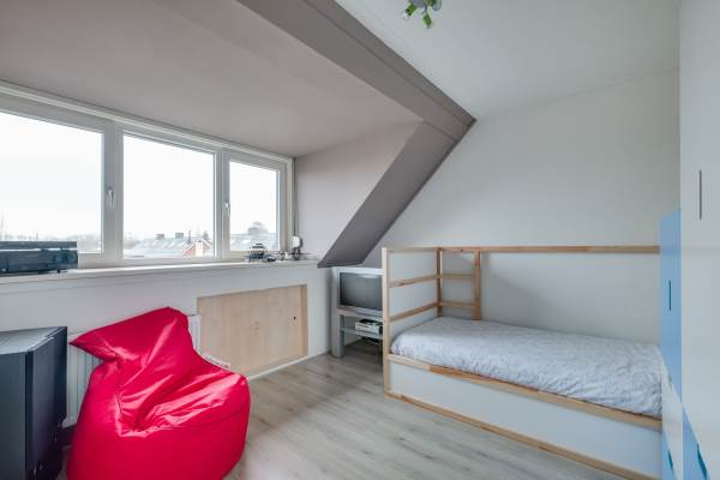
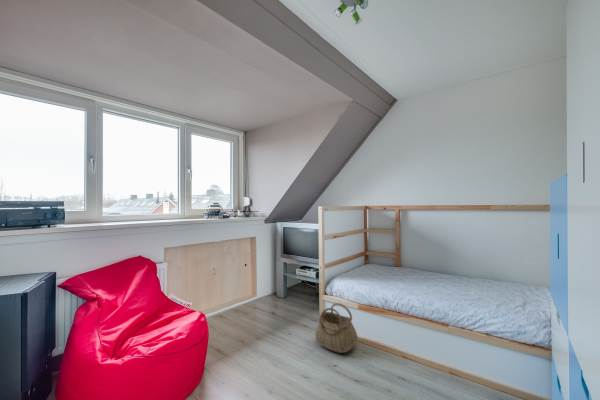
+ basket [314,302,358,354]
